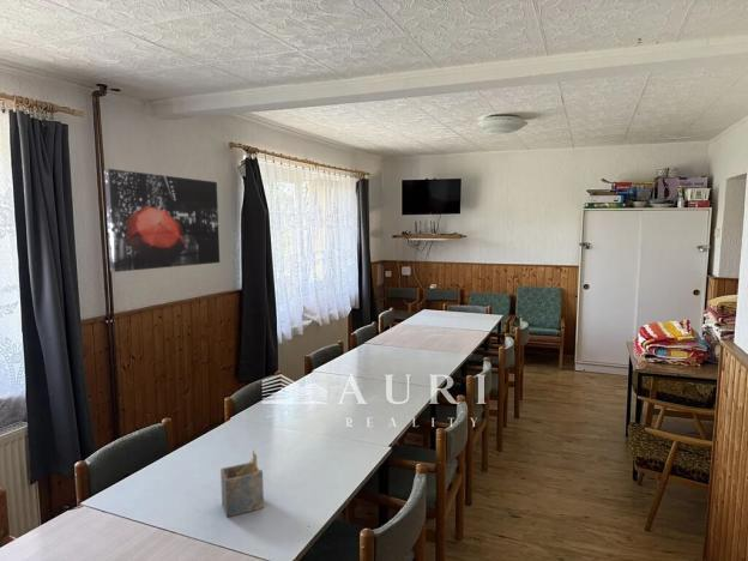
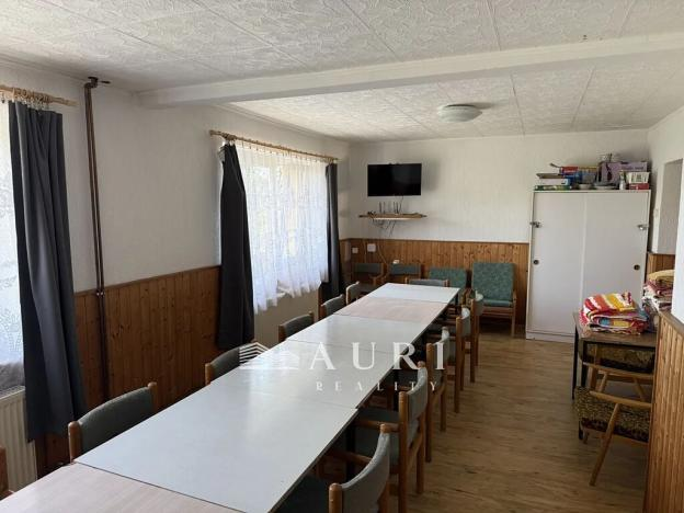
- wall art [103,168,221,273]
- napkin holder [219,450,265,518]
